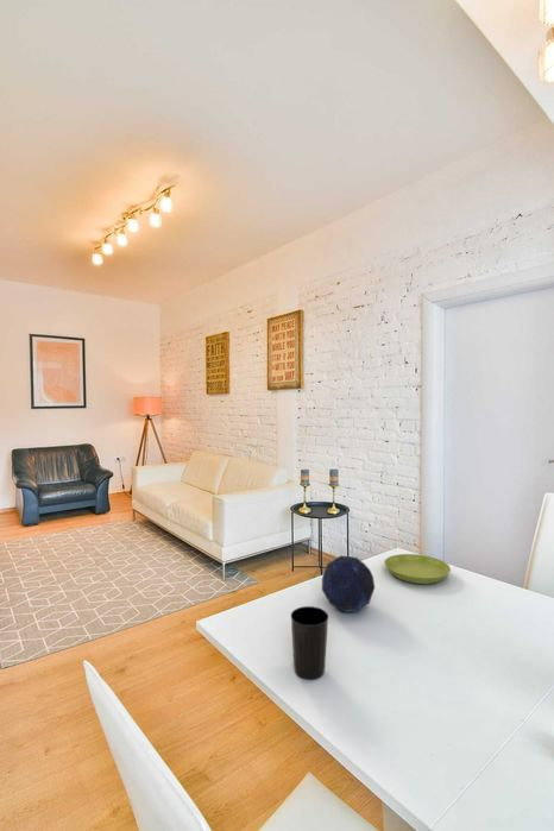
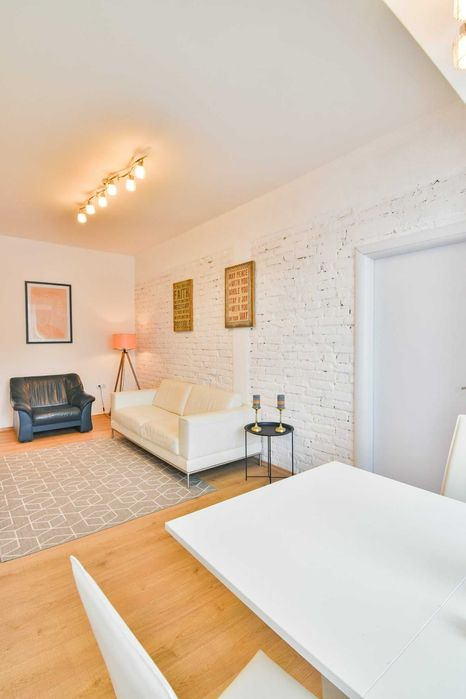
- cup [290,605,329,680]
- decorative orb [321,555,376,613]
- saucer [383,553,452,585]
